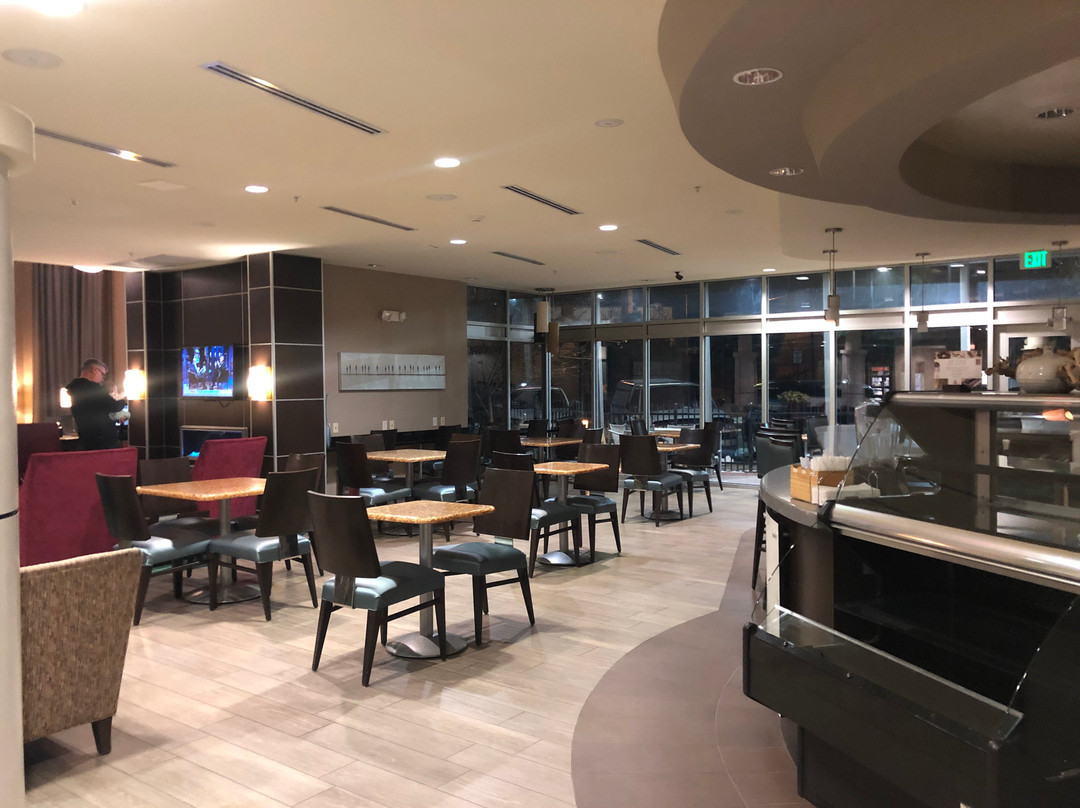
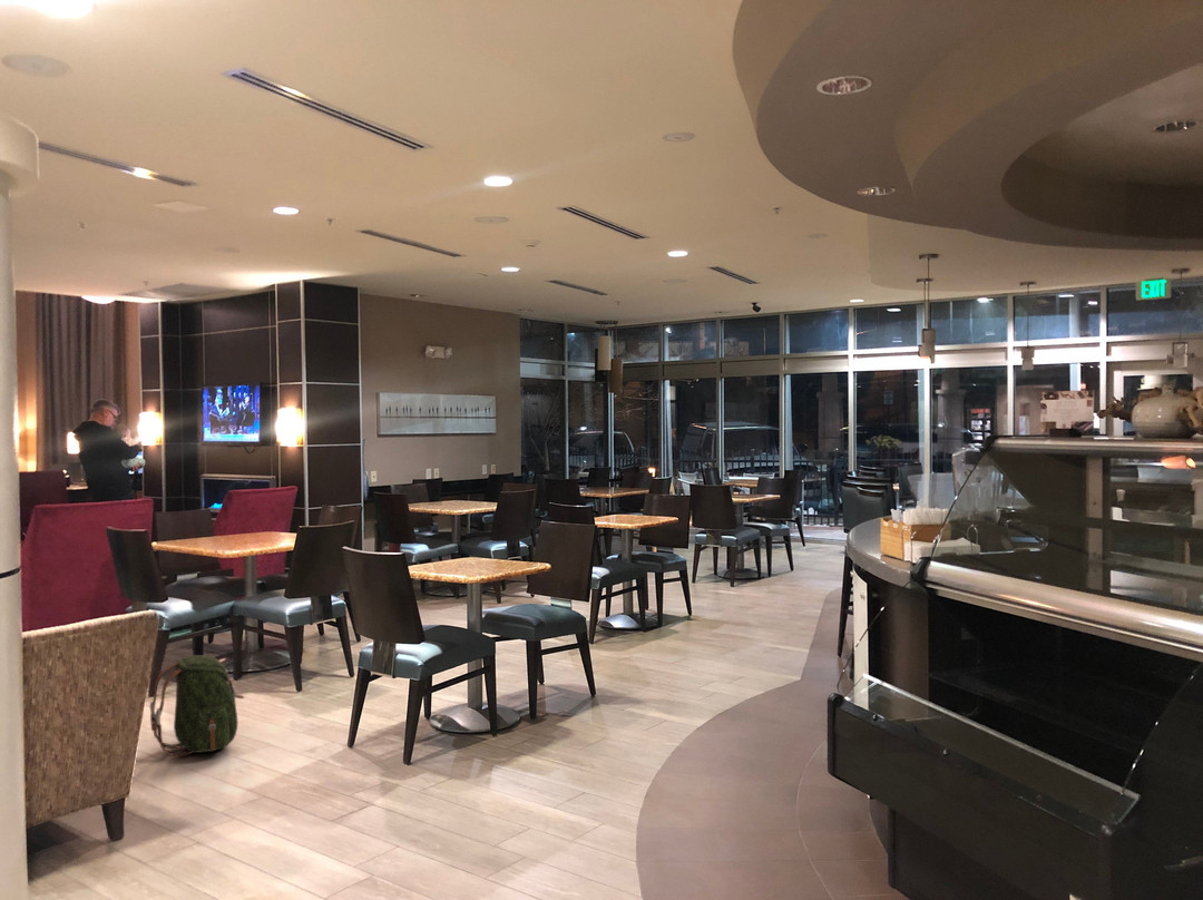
+ backpack [149,654,245,757]
